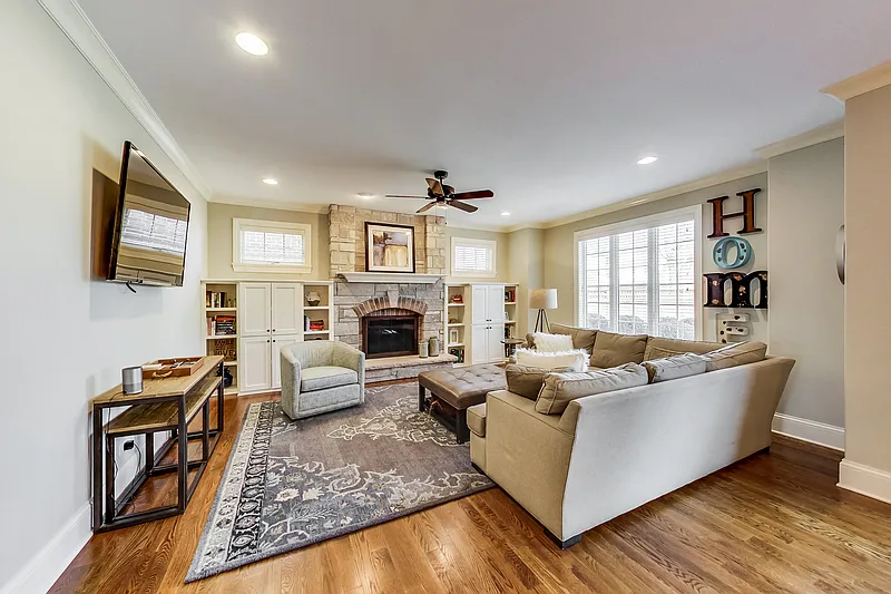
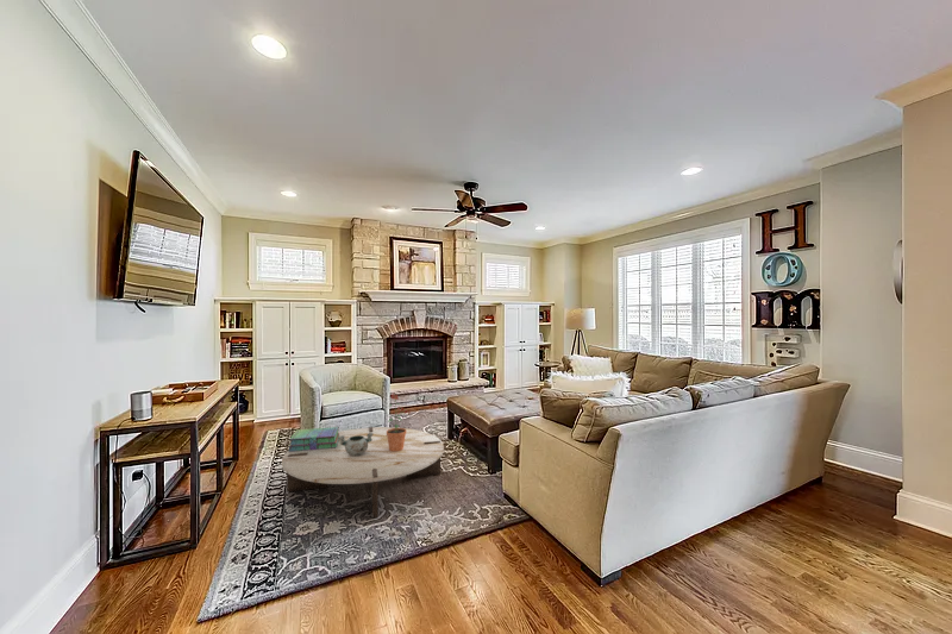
+ potted plant [387,391,412,451]
+ stack of books [287,426,339,452]
+ decorative bowl [339,433,372,456]
+ coffee table [281,426,445,520]
